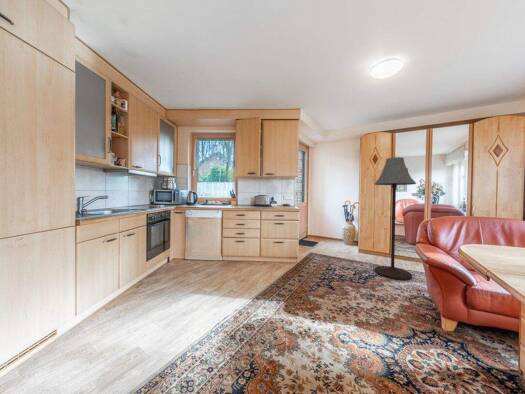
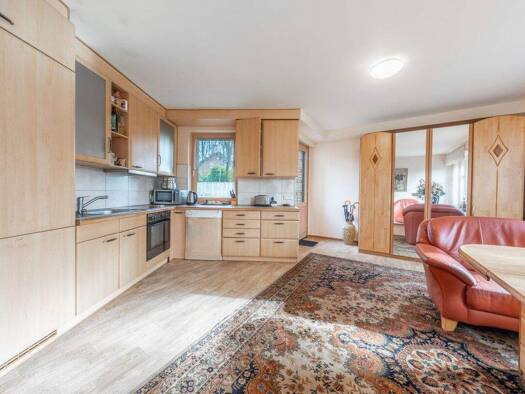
- floor lamp [373,156,417,281]
